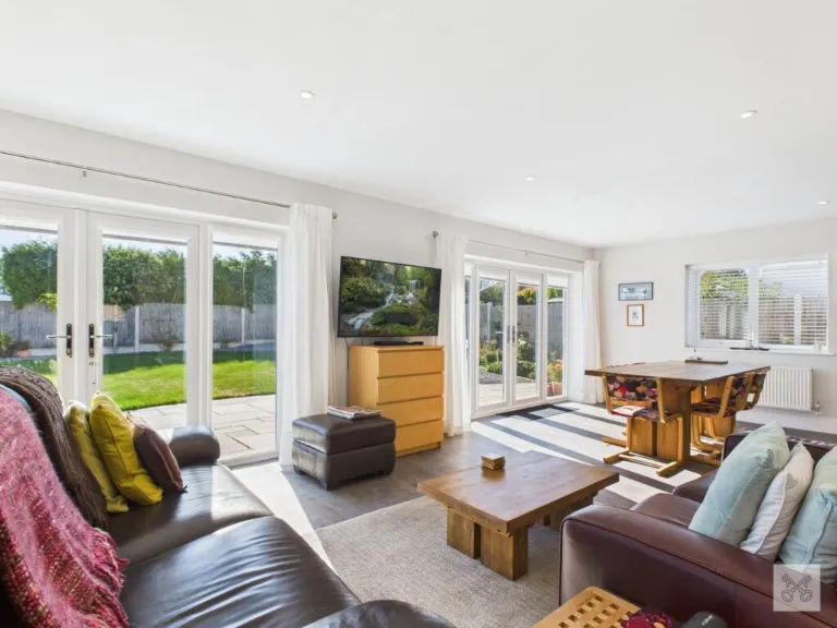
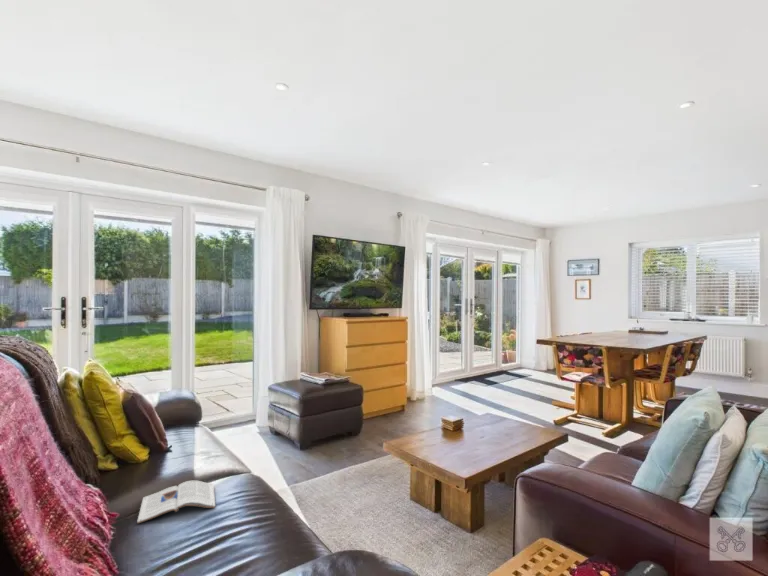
+ magazine [136,480,216,524]
